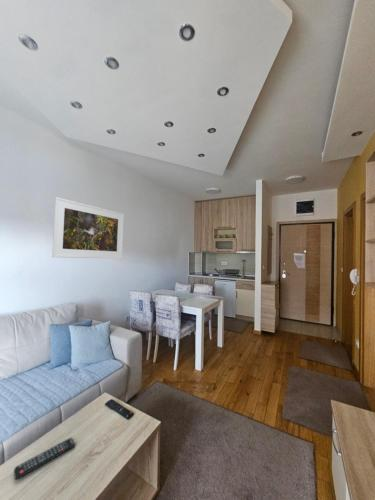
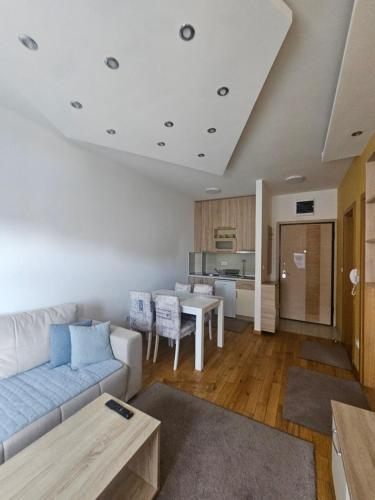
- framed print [51,196,125,259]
- remote control [13,437,76,481]
